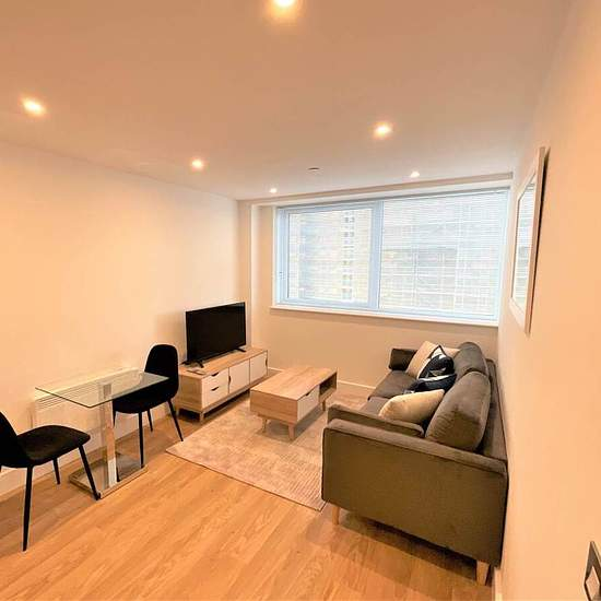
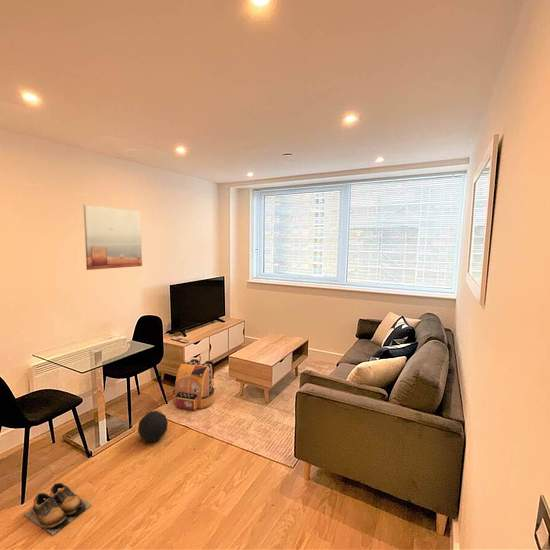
+ ball [137,410,169,443]
+ wall art [83,204,143,271]
+ backpack [172,355,215,411]
+ shoes [23,482,92,536]
